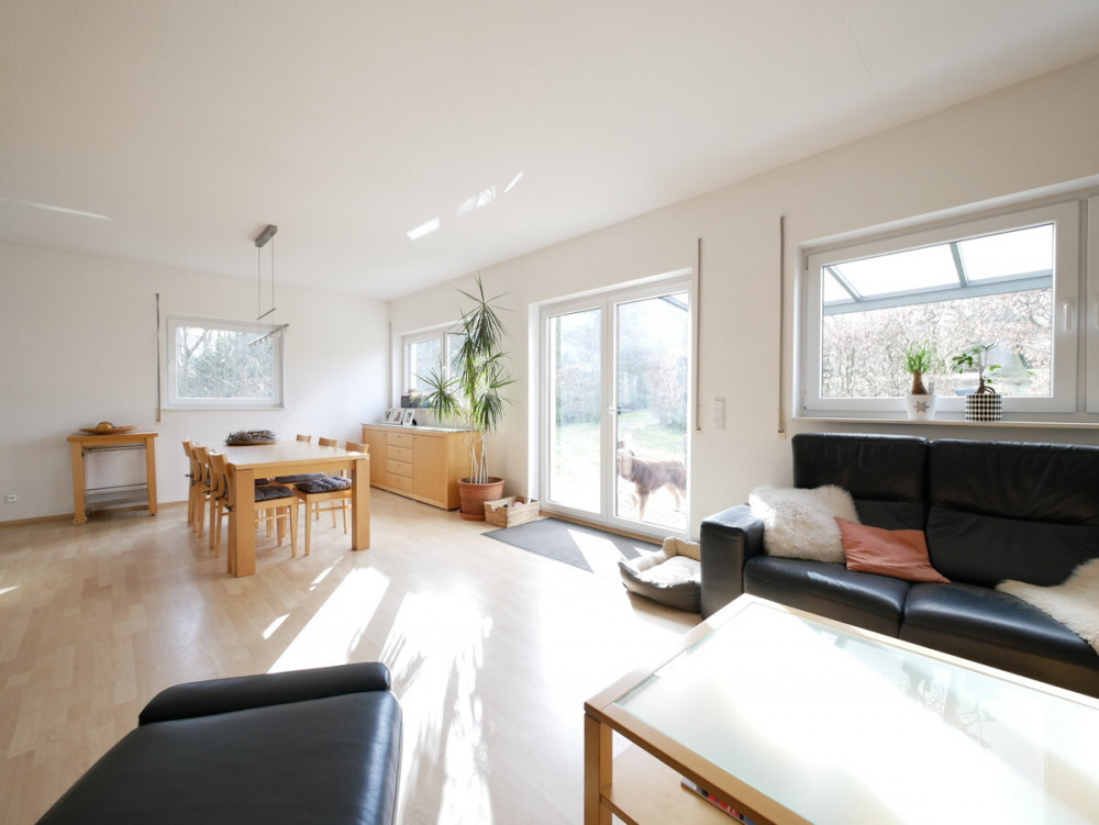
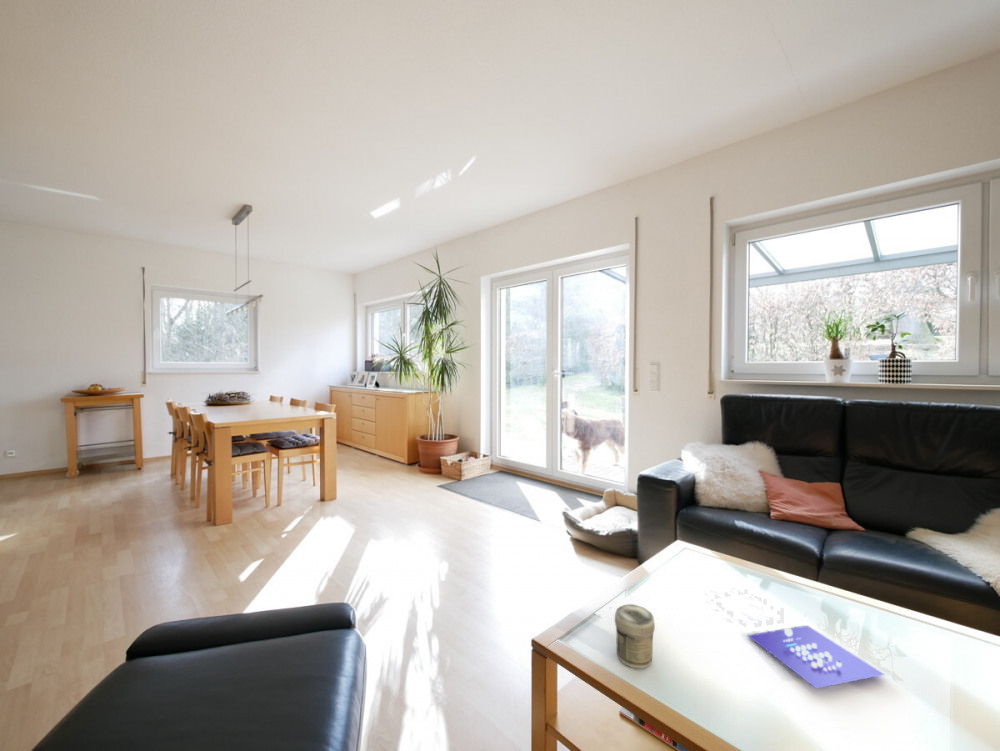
+ board game [710,588,886,689]
+ jar [614,603,656,669]
